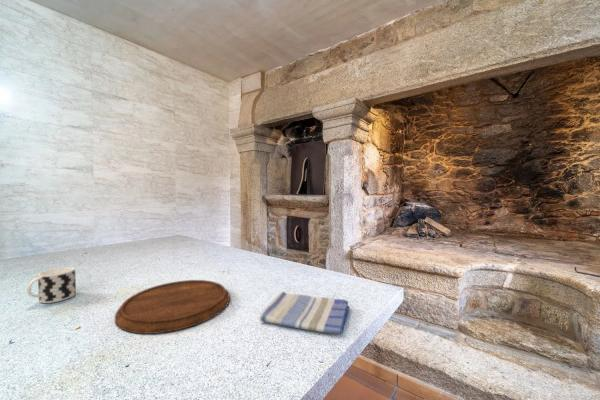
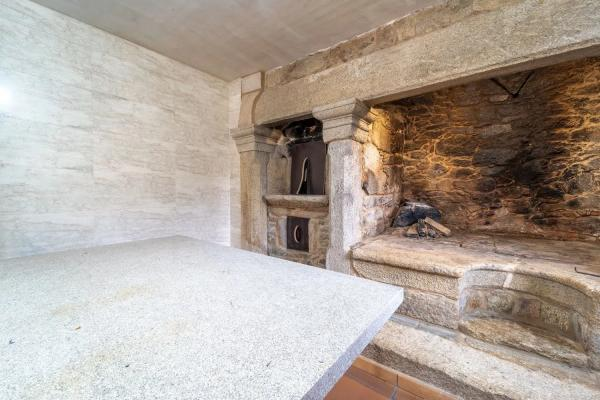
- dish towel [259,291,350,335]
- cup [26,266,77,304]
- cutting board [114,279,231,335]
